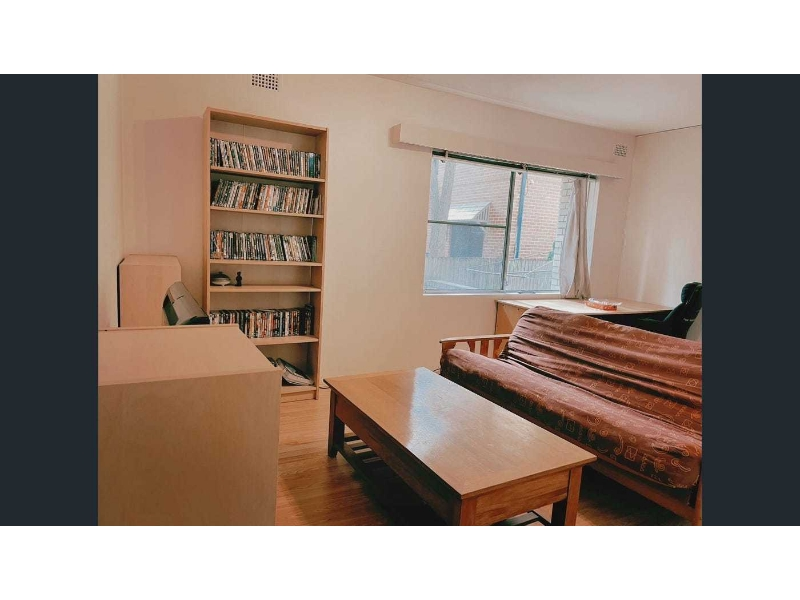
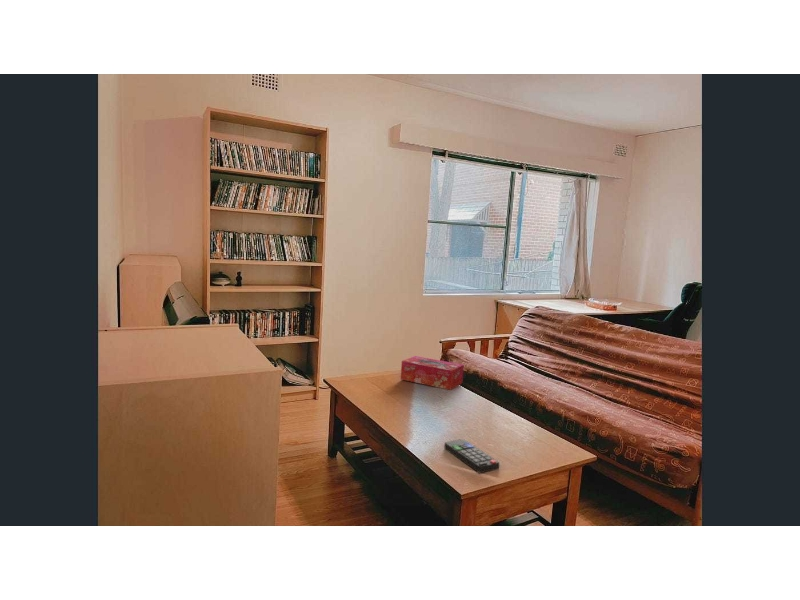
+ remote control [444,438,500,474]
+ tissue box [400,355,465,391]
